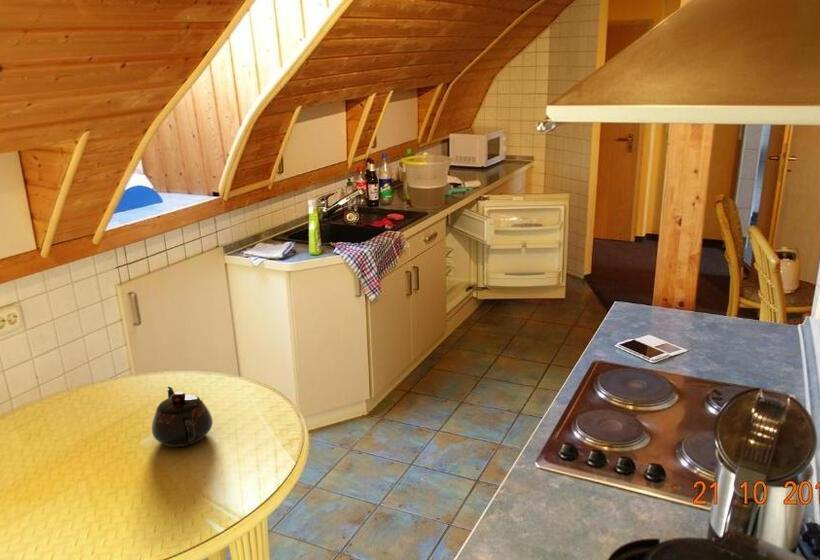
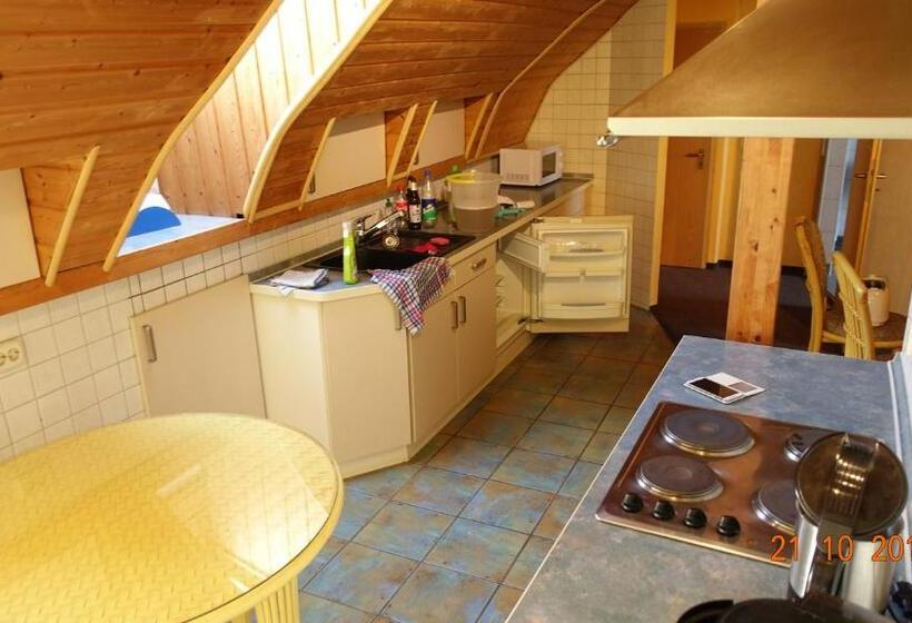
- teapot [151,385,214,448]
